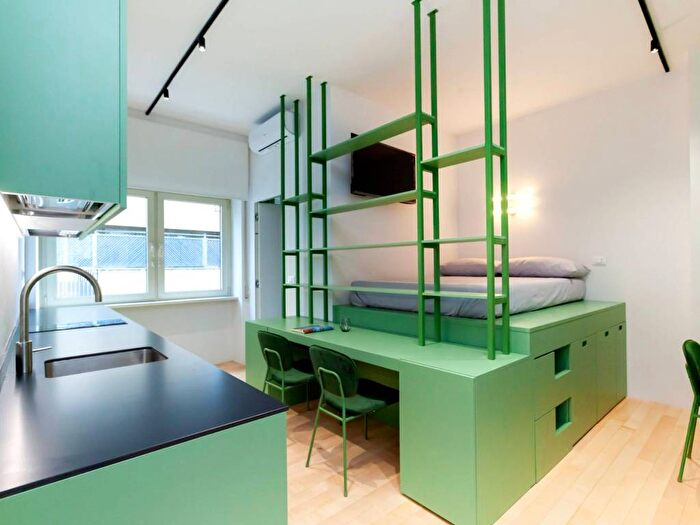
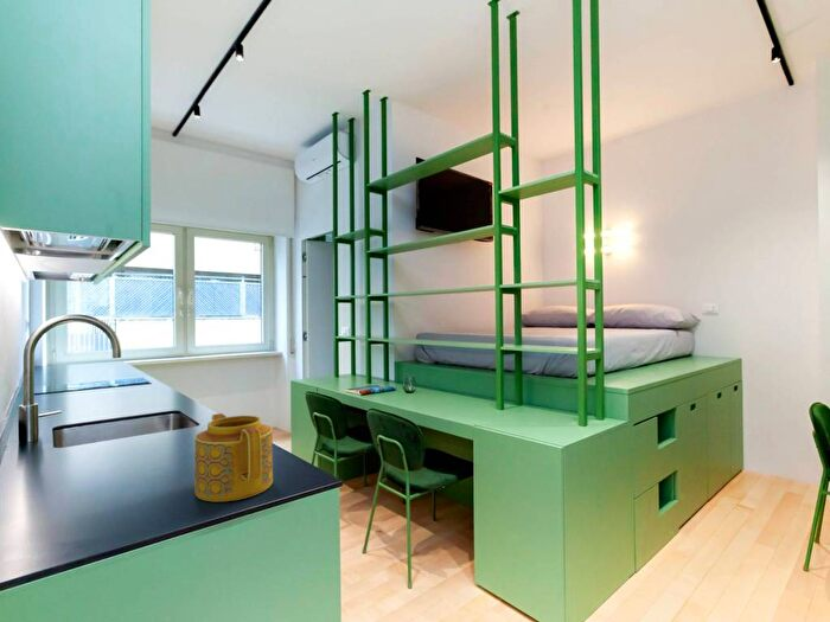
+ teapot [193,412,274,502]
